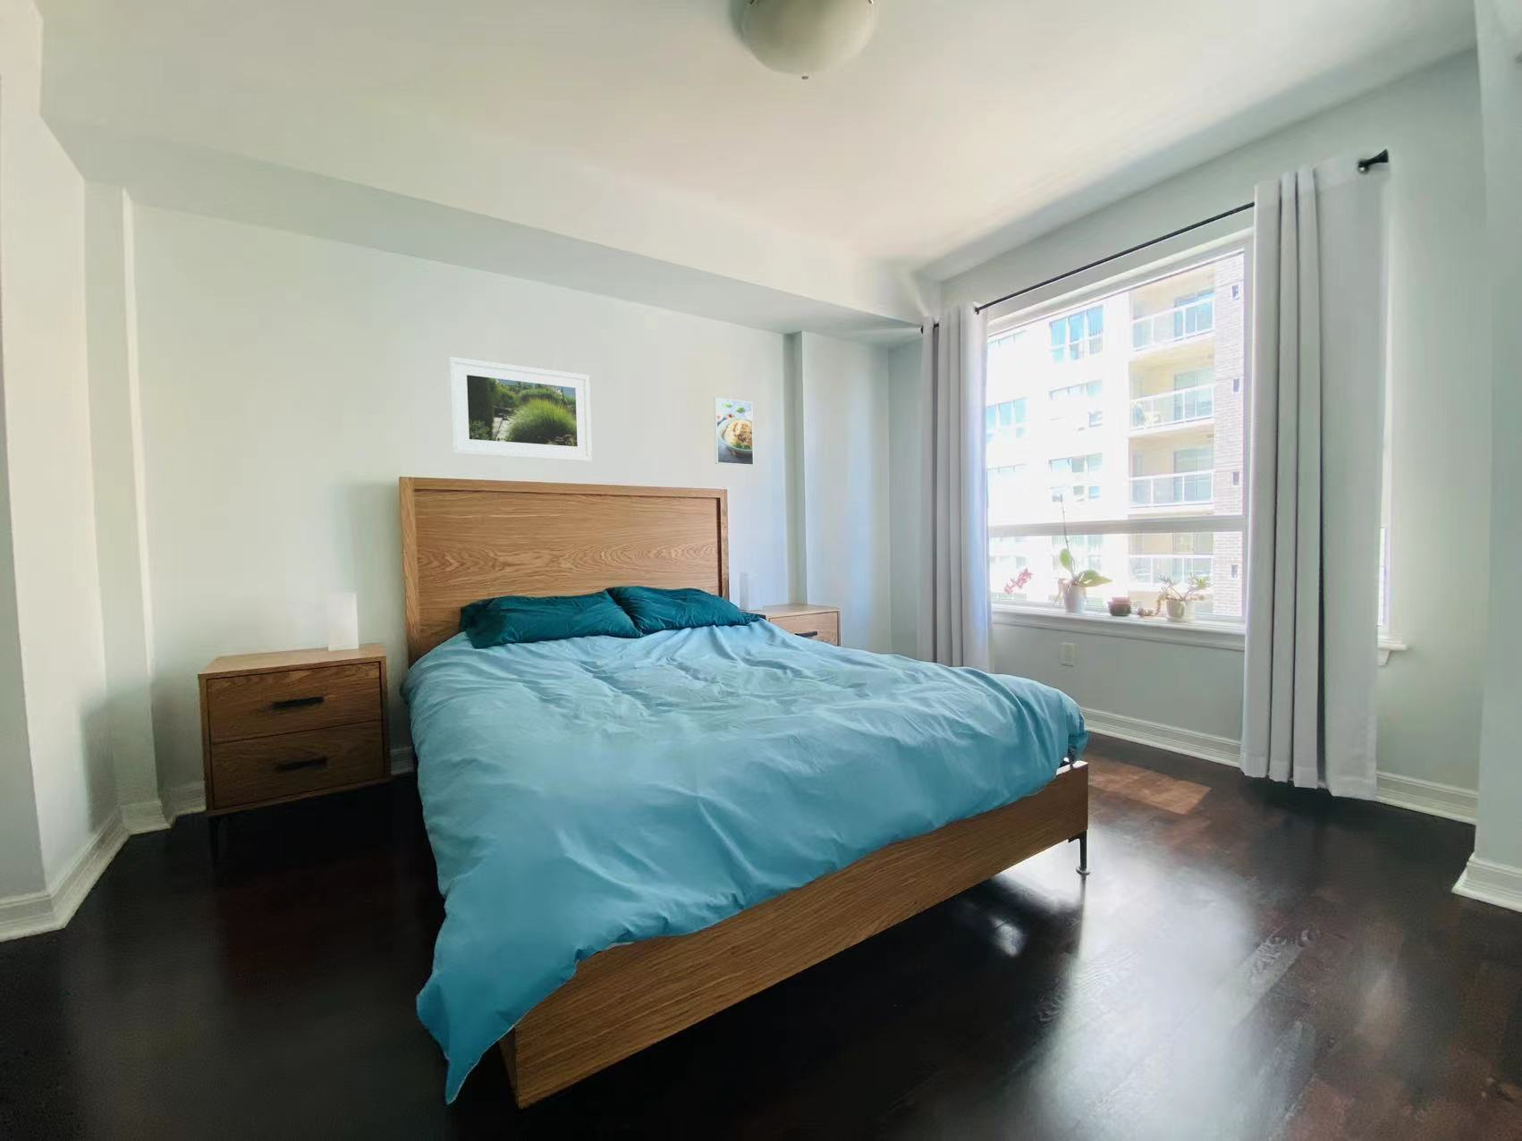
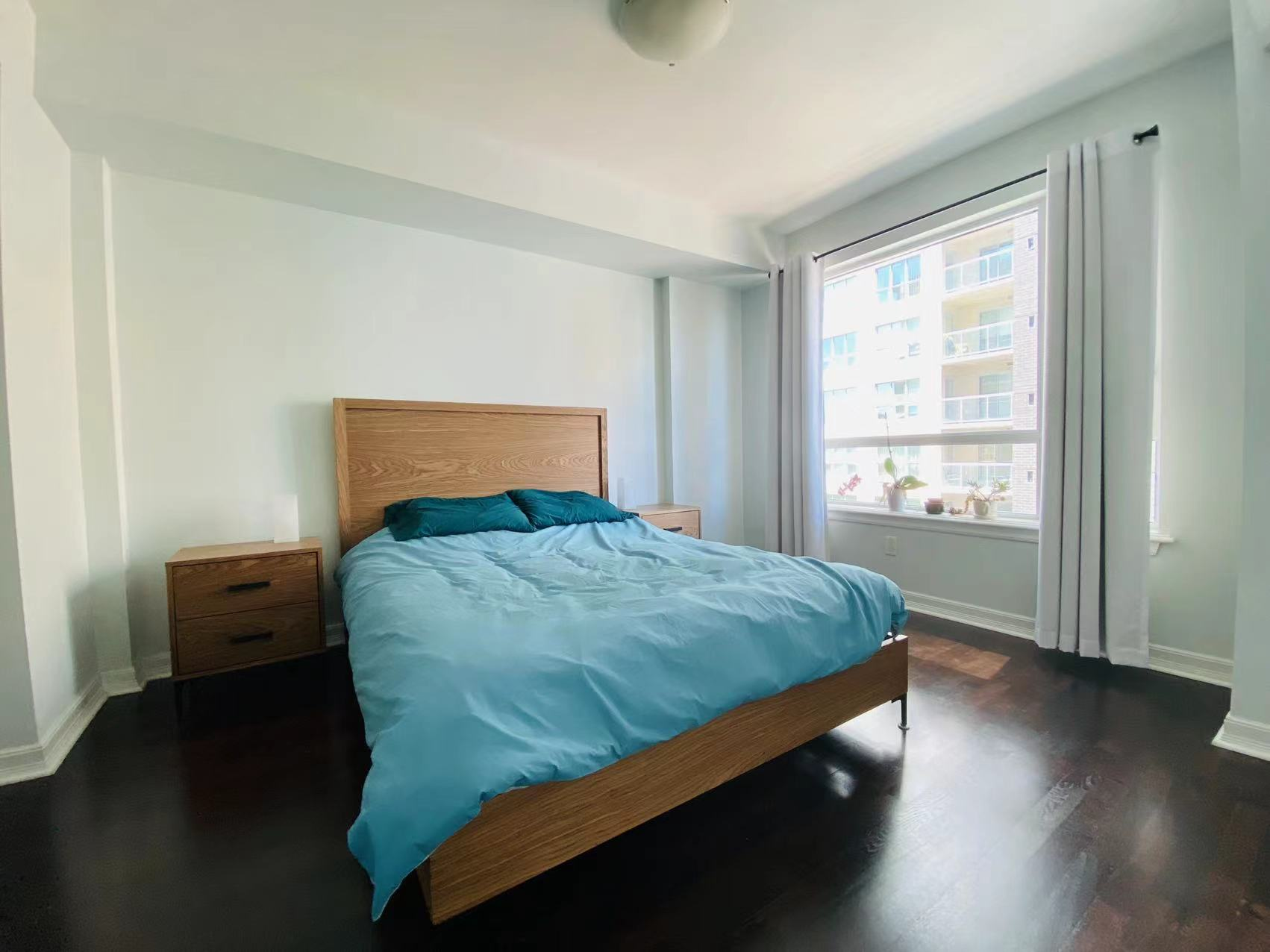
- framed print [713,397,755,466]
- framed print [448,356,593,463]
